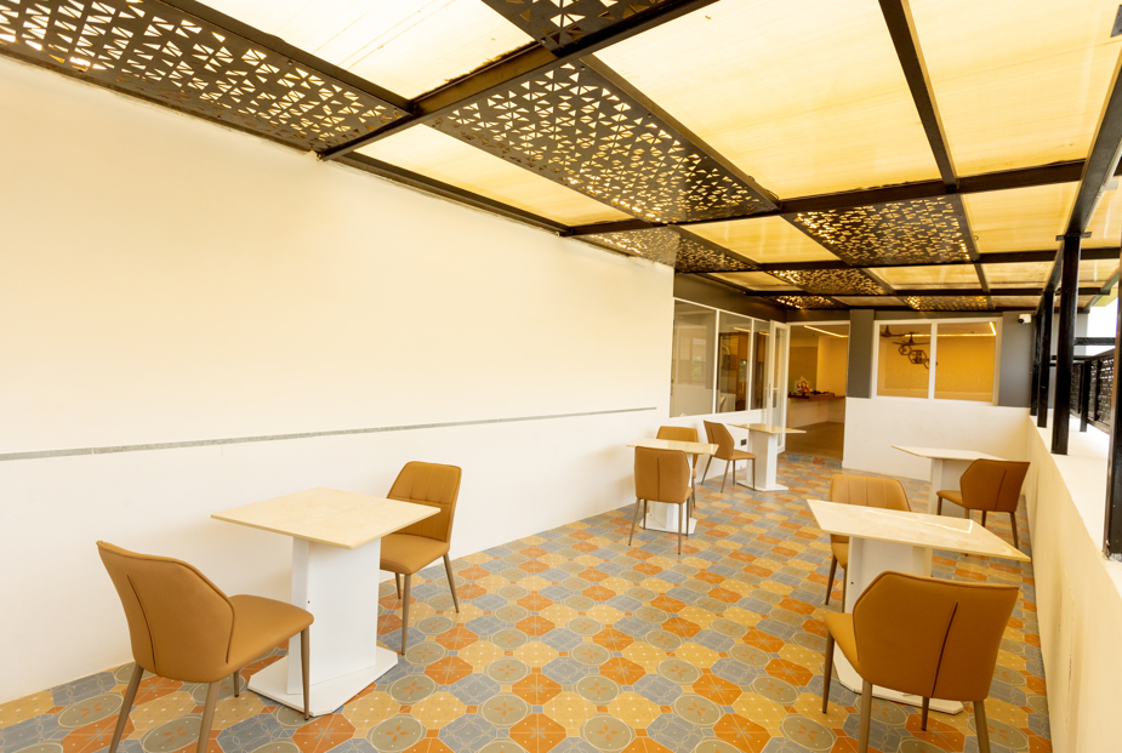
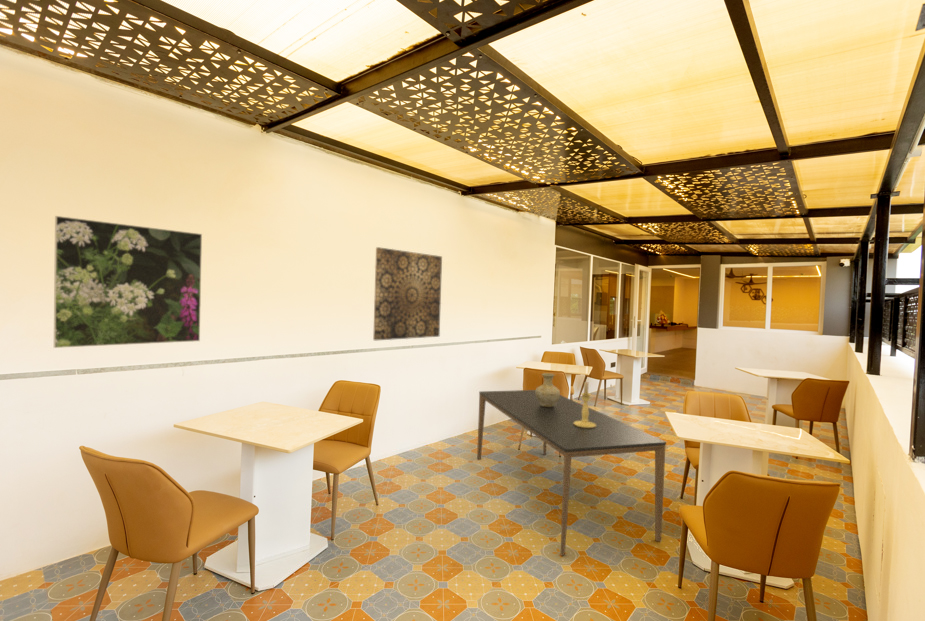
+ wall art [372,246,443,341]
+ candle holder [574,381,596,428]
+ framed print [53,215,203,349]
+ vase [535,372,561,407]
+ dining table [476,389,667,557]
